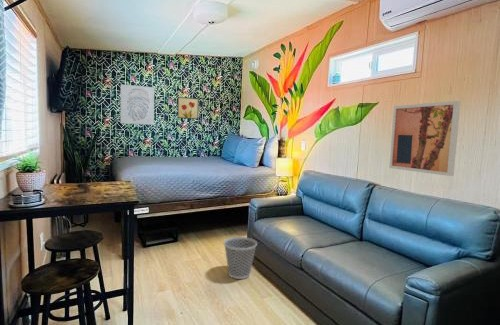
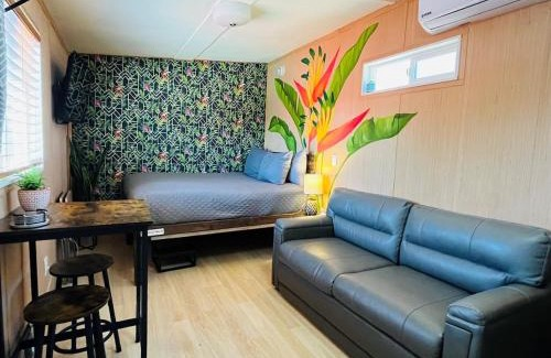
- wastebasket [223,236,258,280]
- wall art [177,96,200,120]
- wall art [120,83,155,126]
- wall art [388,100,462,177]
